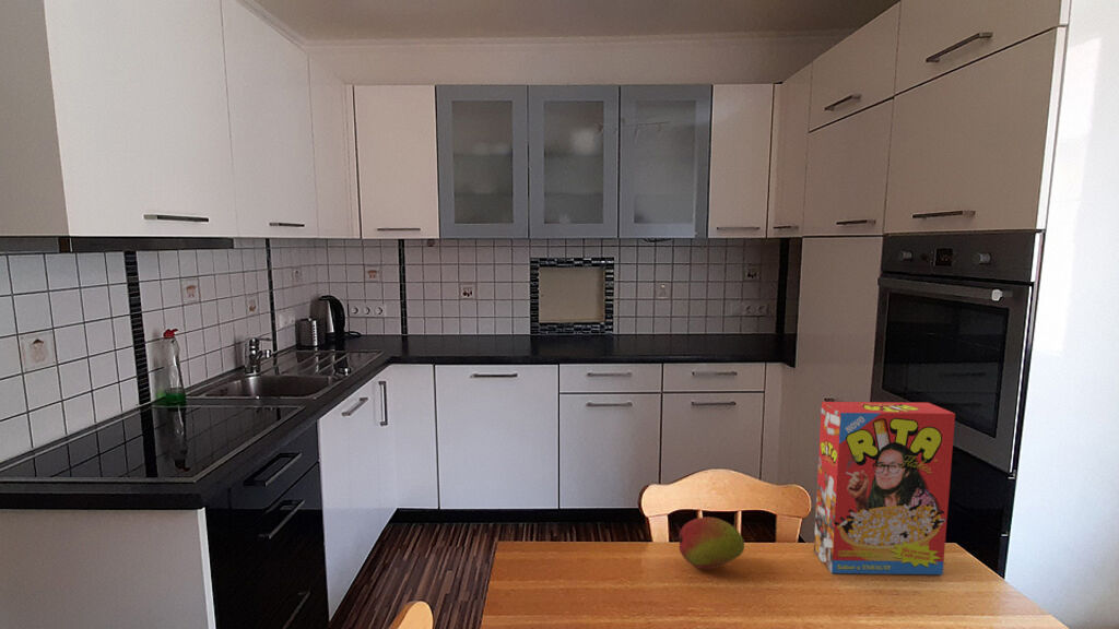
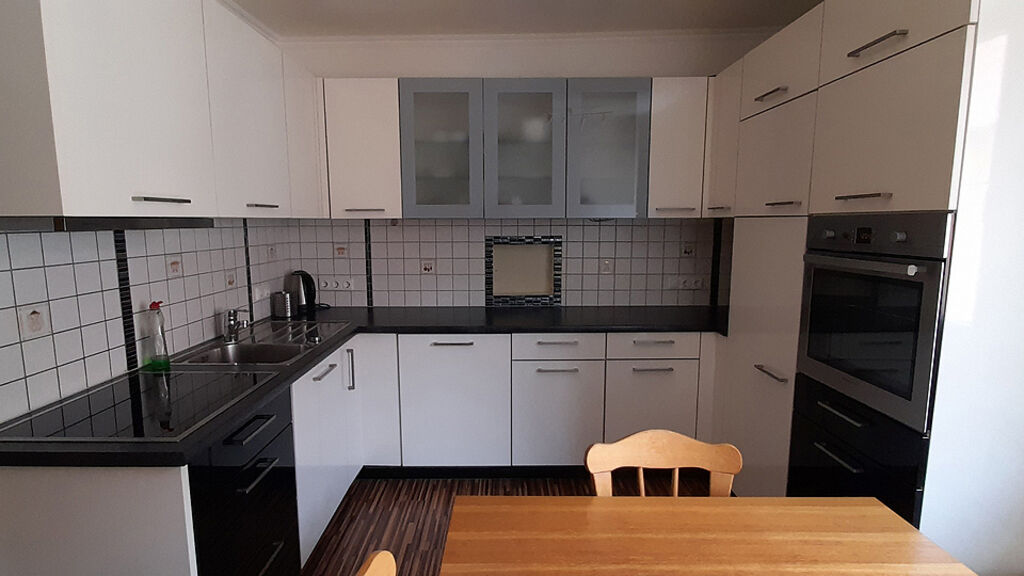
- fruit [672,515,745,570]
- cereal box [813,401,956,575]
